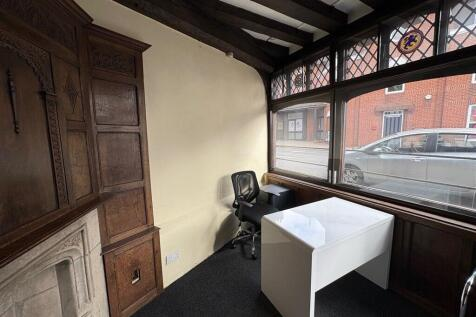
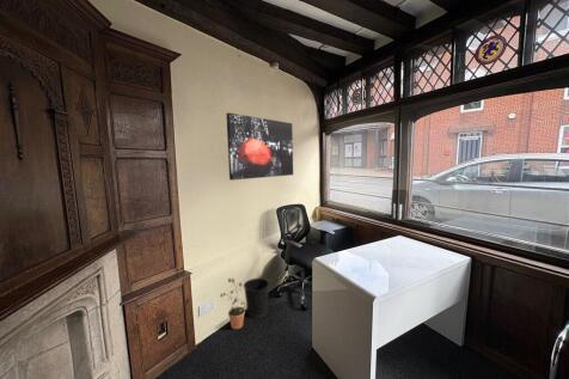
+ wastebasket [243,277,270,319]
+ potted plant [219,277,246,330]
+ wall art [225,111,294,182]
